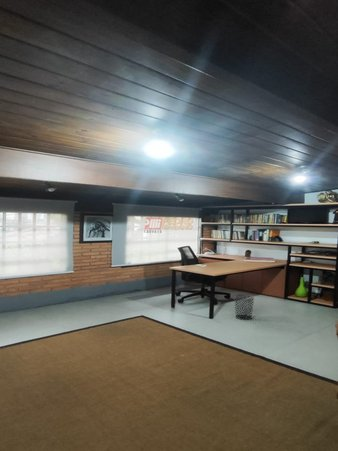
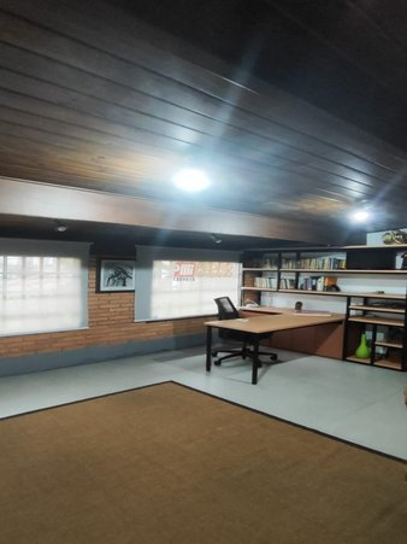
- waste bin [233,293,255,321]
